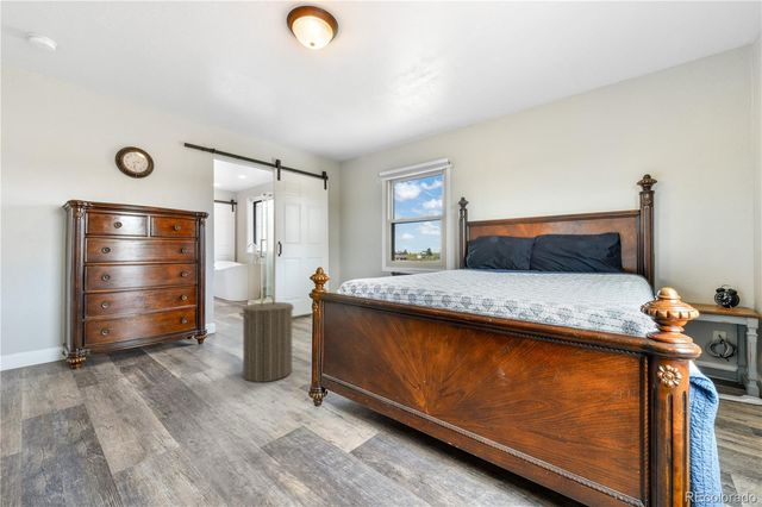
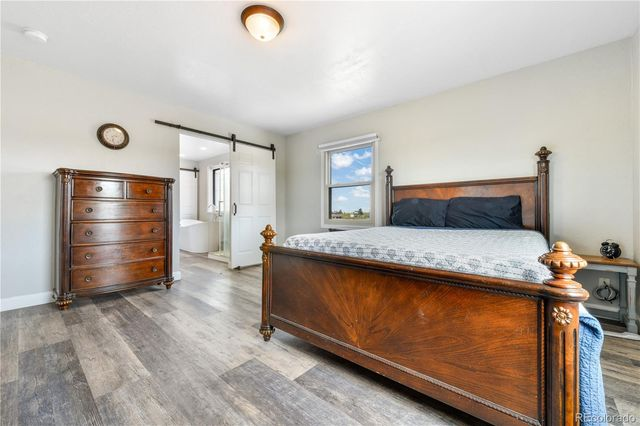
- laundry hamper [238,294,295,383]
